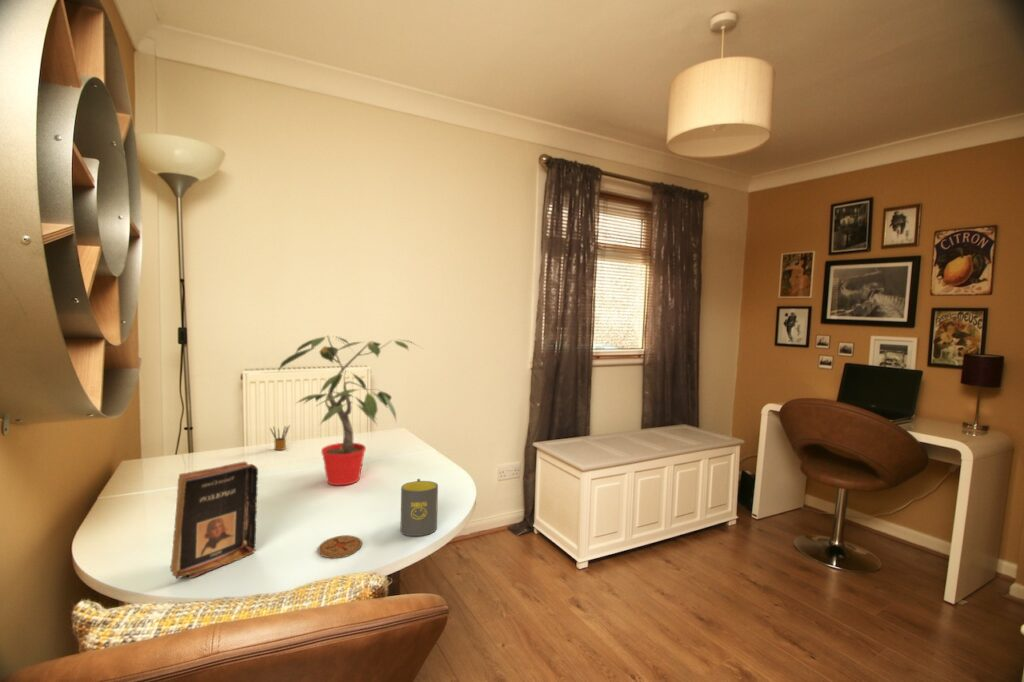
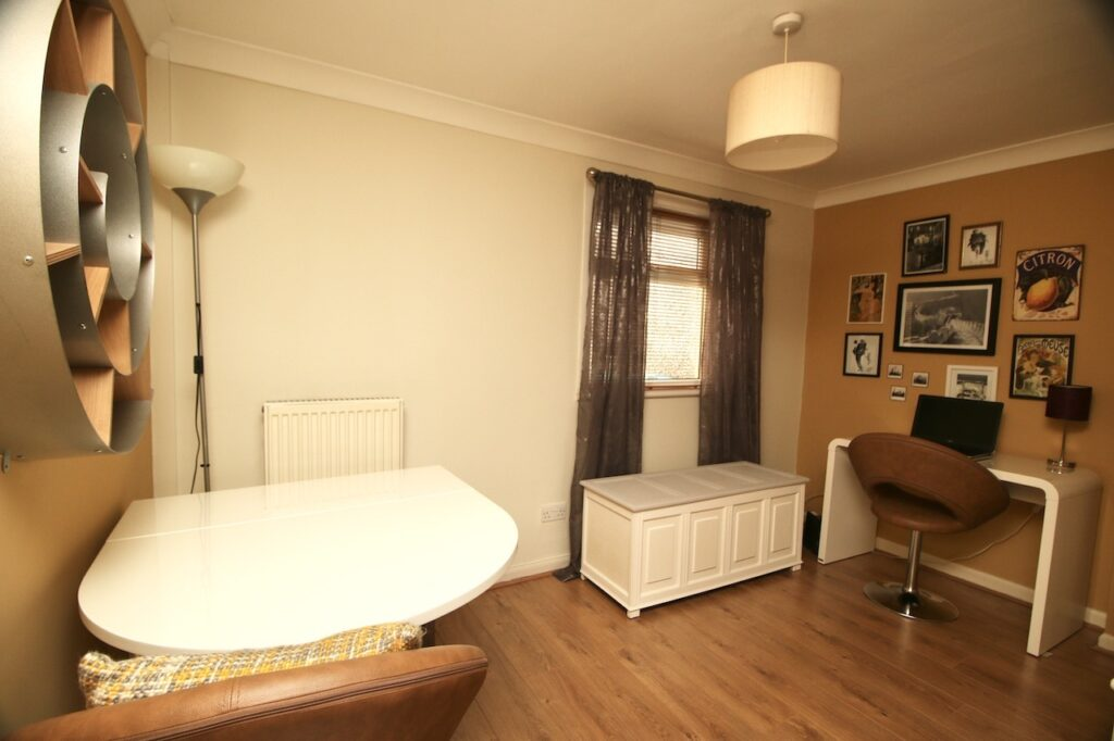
- pencil box [269,424,291,451]
- mug [399,478,439,537]
- book [169,461,259,579]
- potted plant [277,334,423,486]
- coaster [317,534,363,559]
